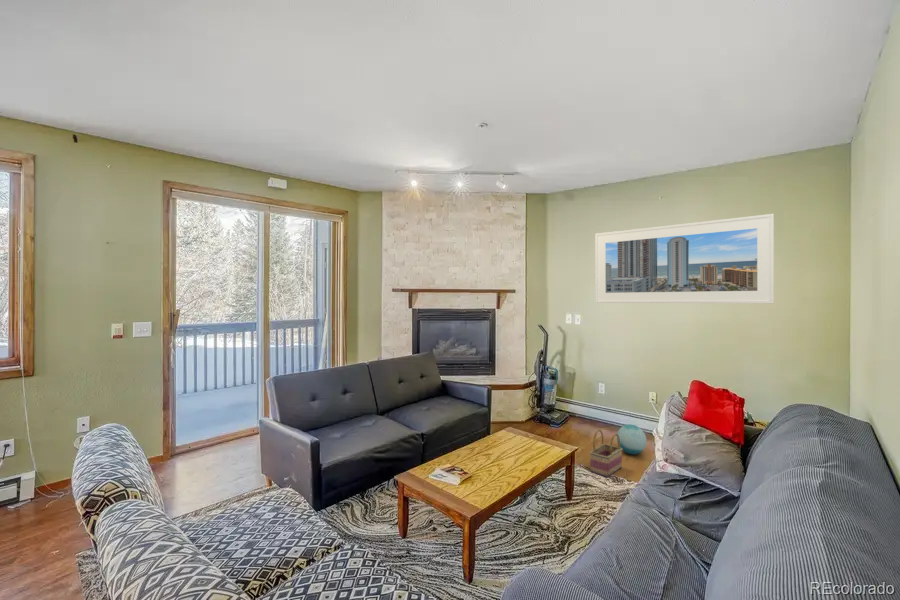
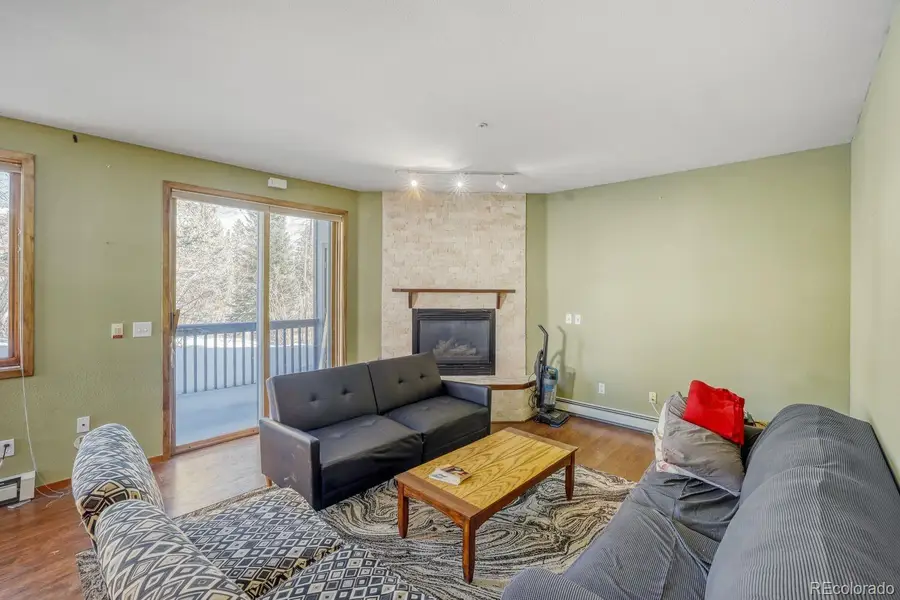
- ball [616,423,648,456]
- basket [589,429,623,478]
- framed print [594,213,775,305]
